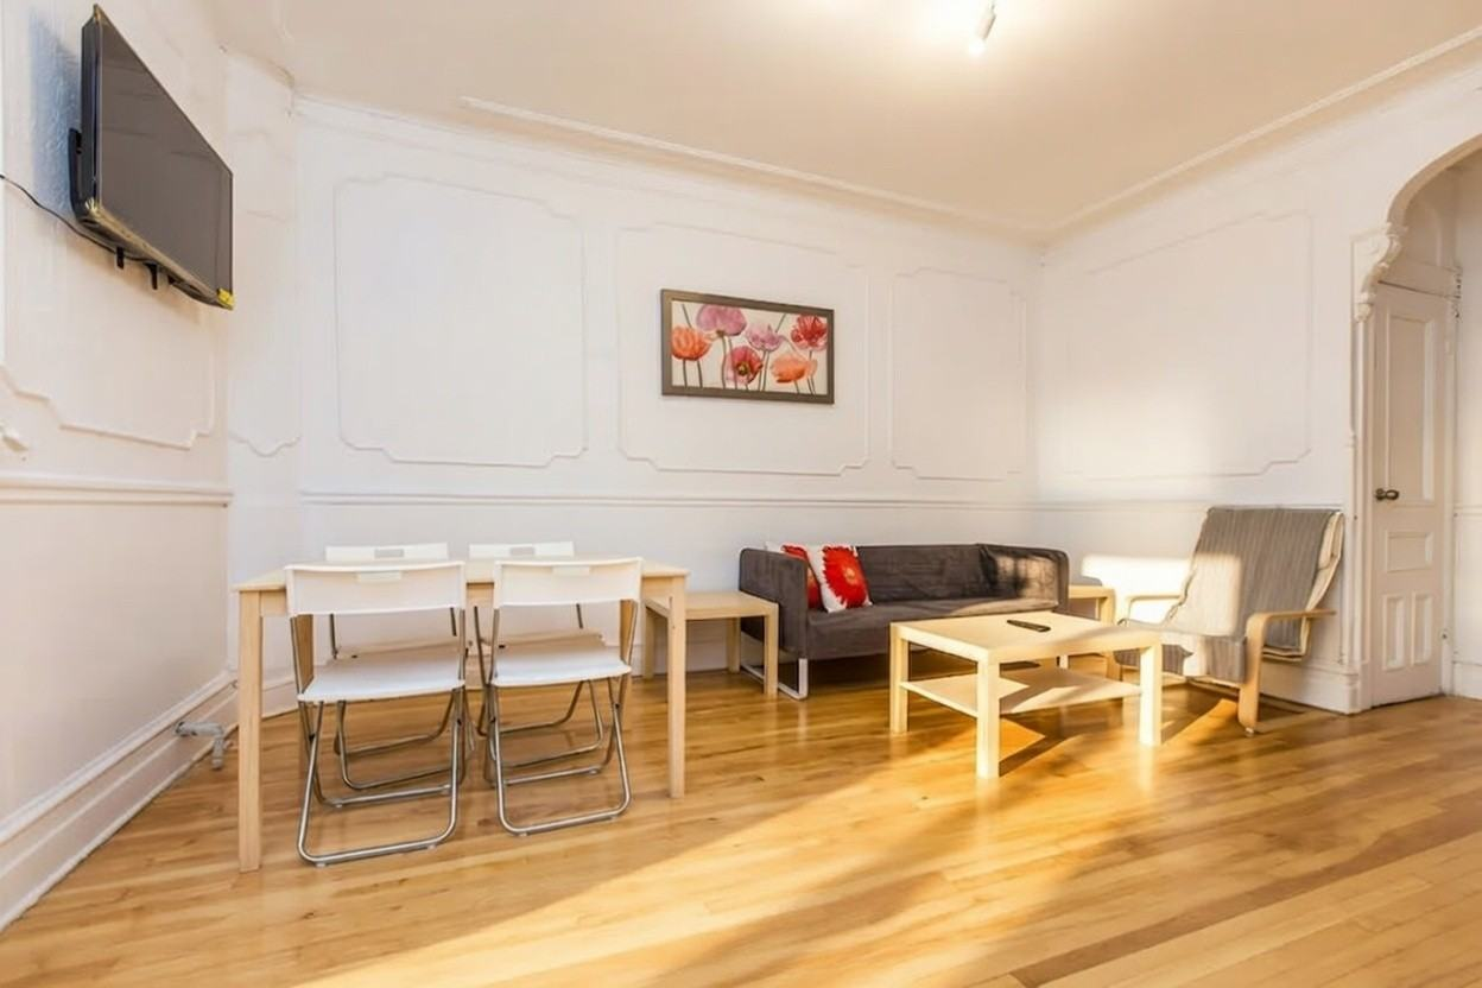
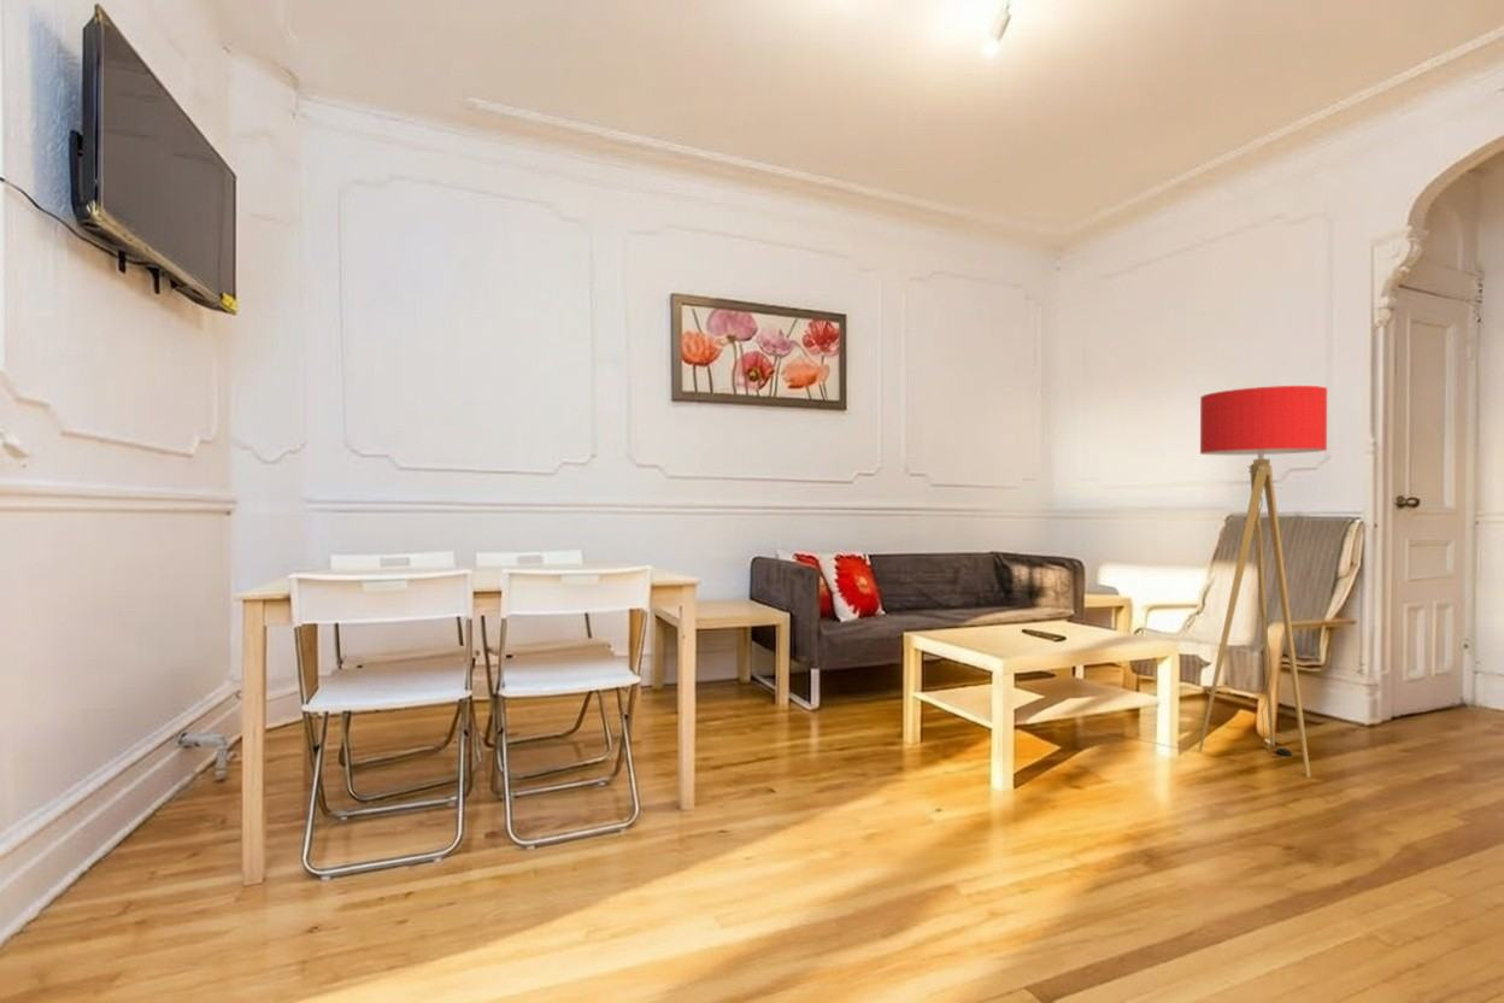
+ floor lamp [1198,385,1328,779]
